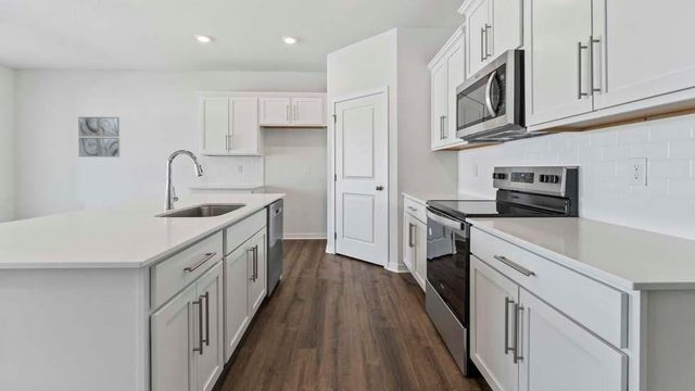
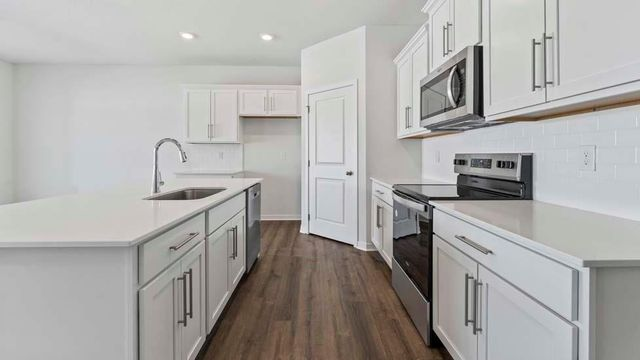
- wall art [77,116,121,157]
